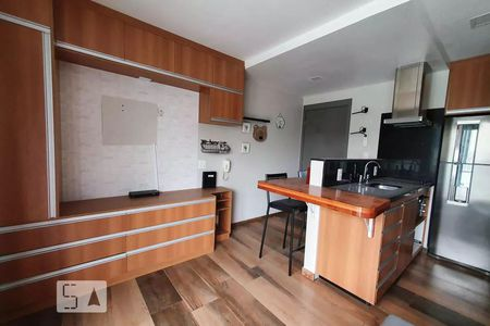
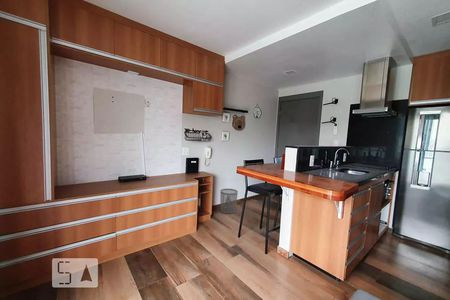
+ waste bin [219,188,239,214]
